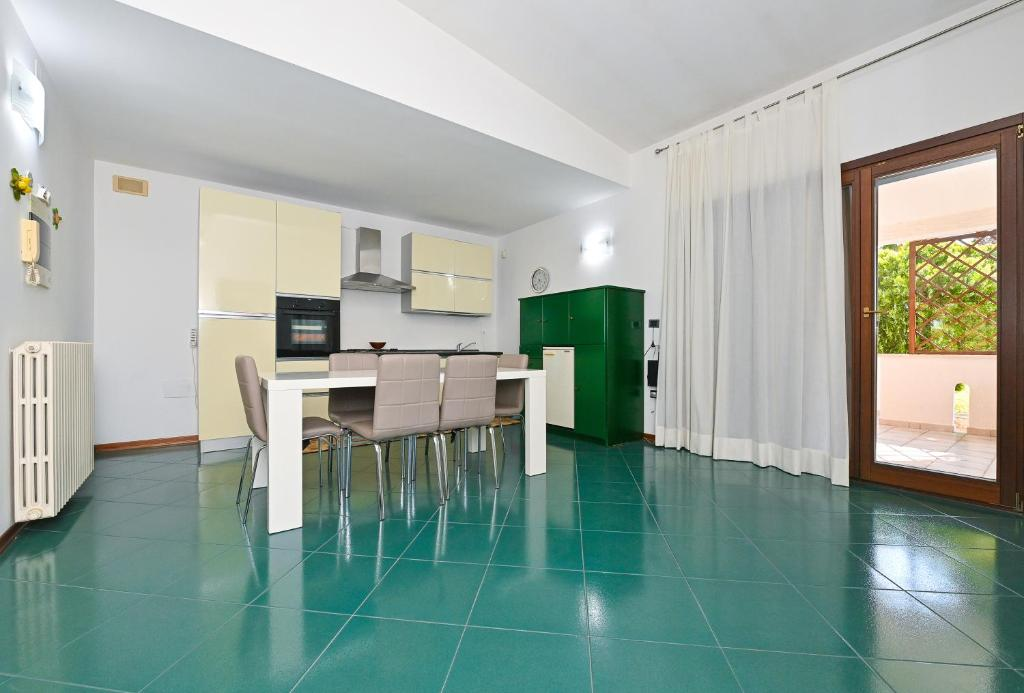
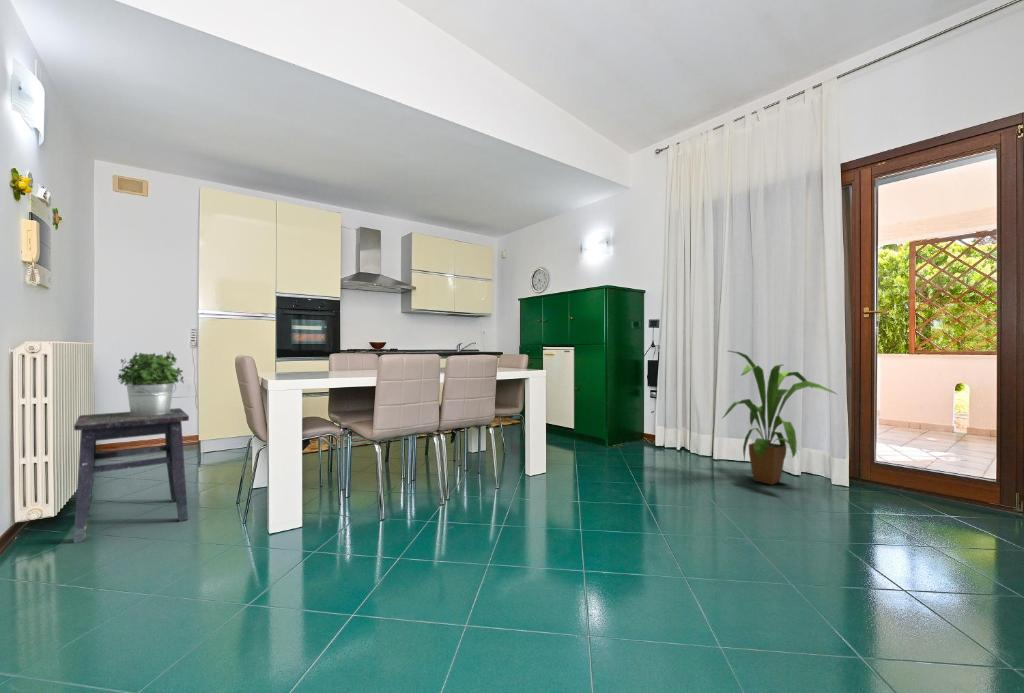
+ side table [73,407,190,544]
+ potted plant [117,350,185,416]
+ house plant [721,350,837,486]
